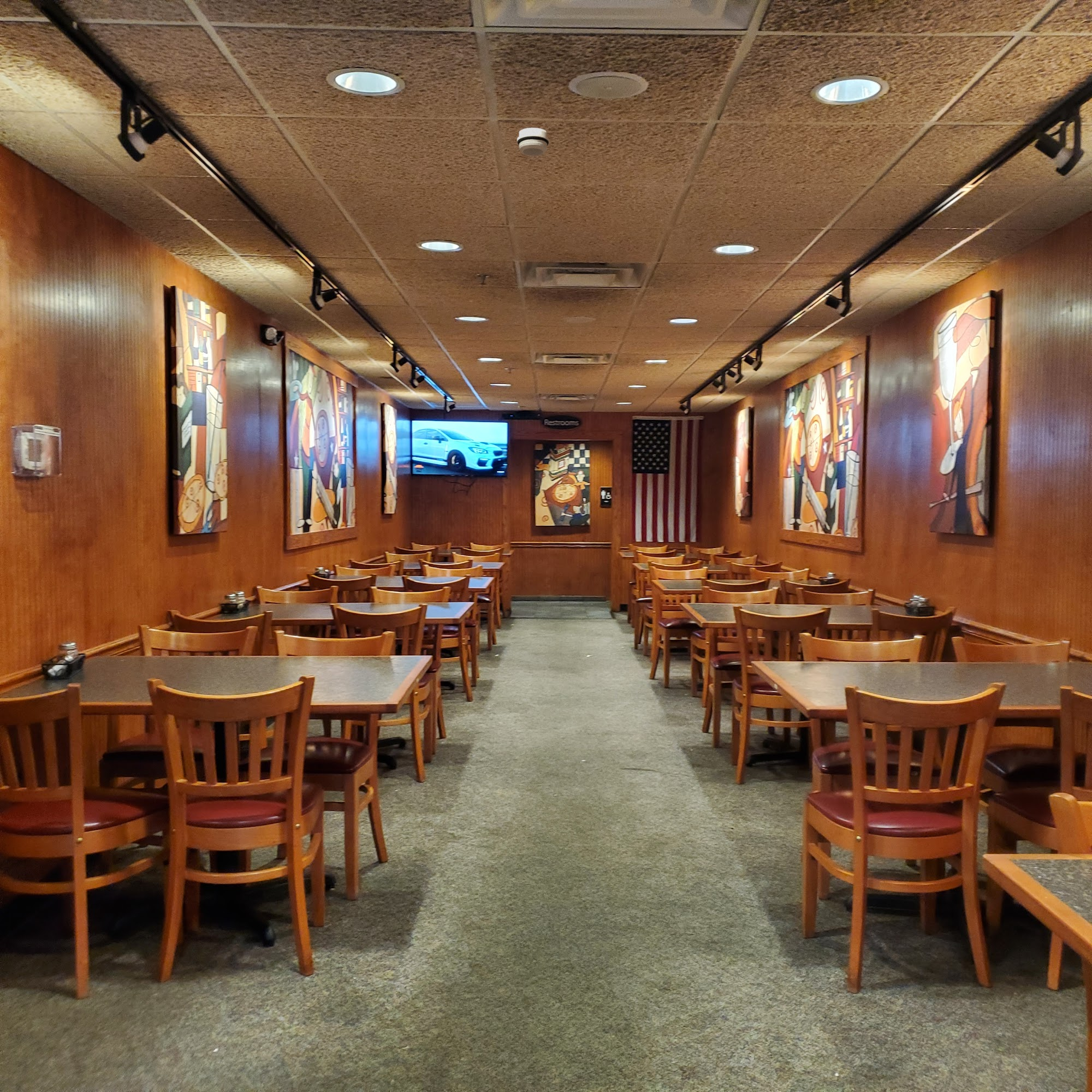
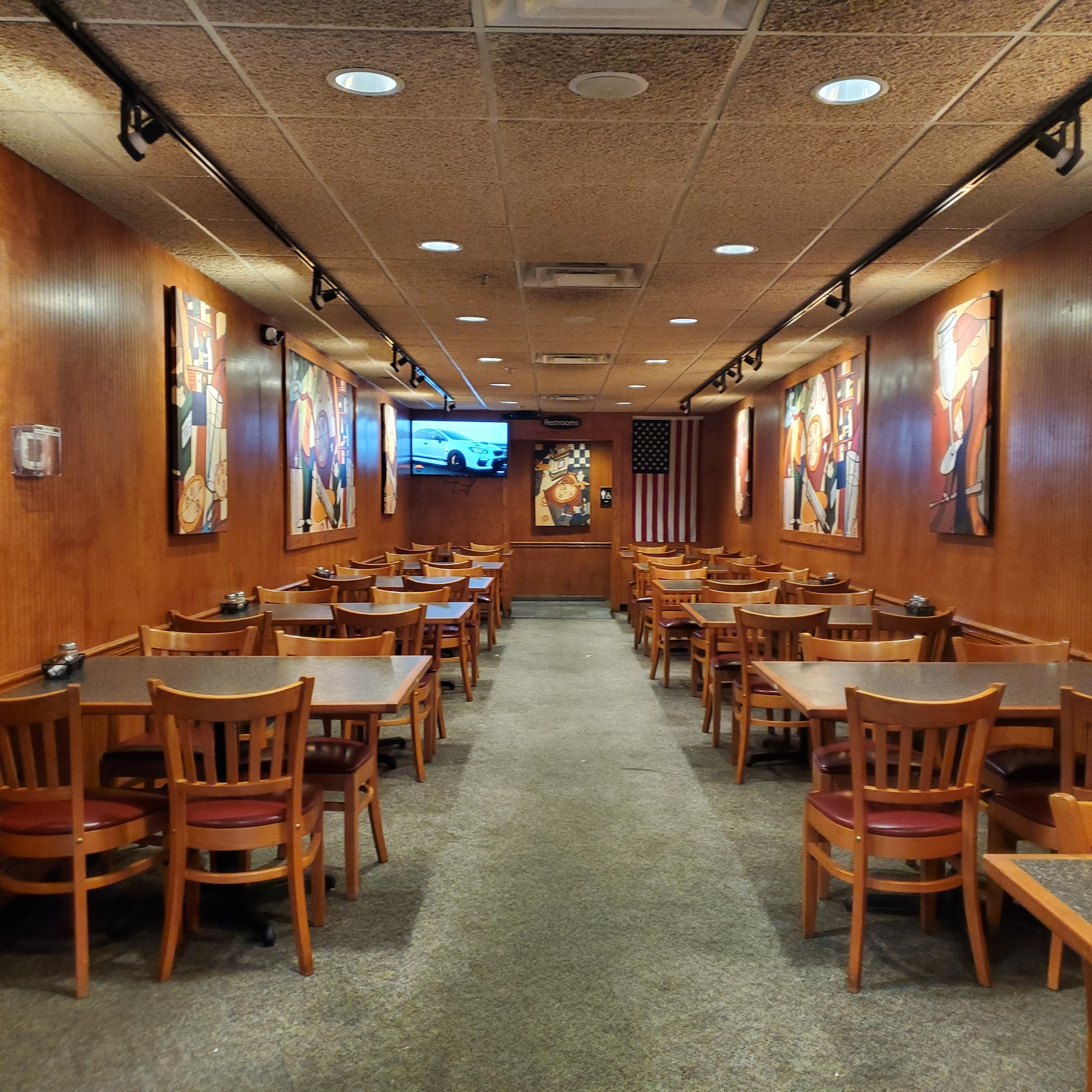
- smoke detector [517,127,550,157]
